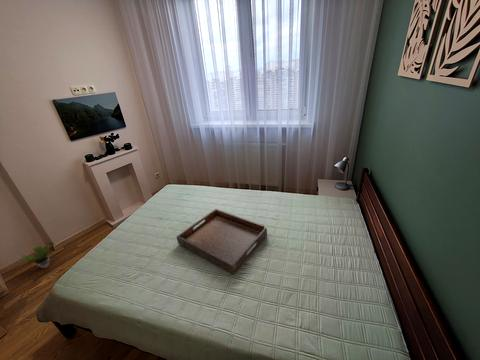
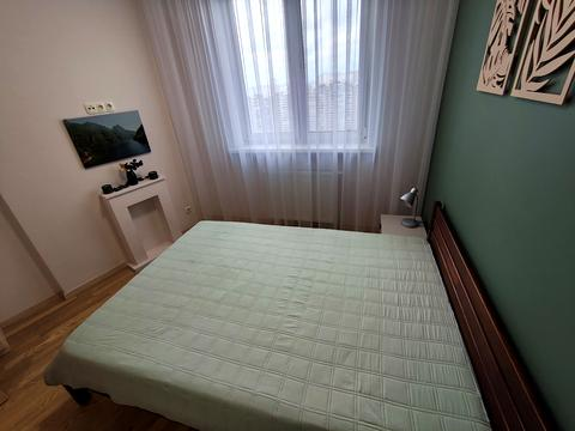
- potted plant [19,244,58,270]
- serving tray [176,208,268,275]
